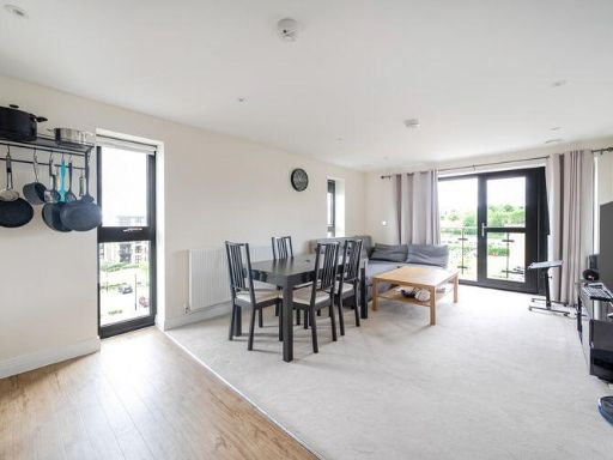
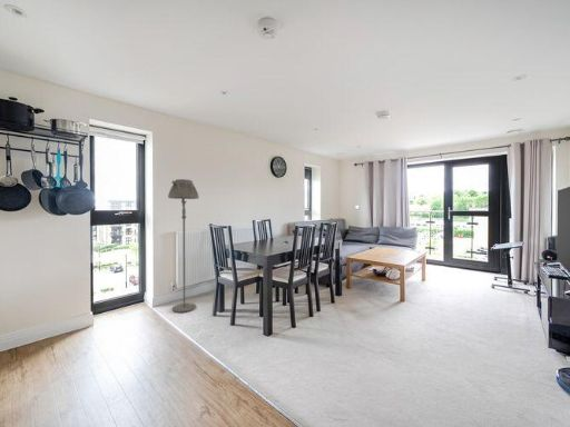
+ floor lamp [167,178,200,314]
